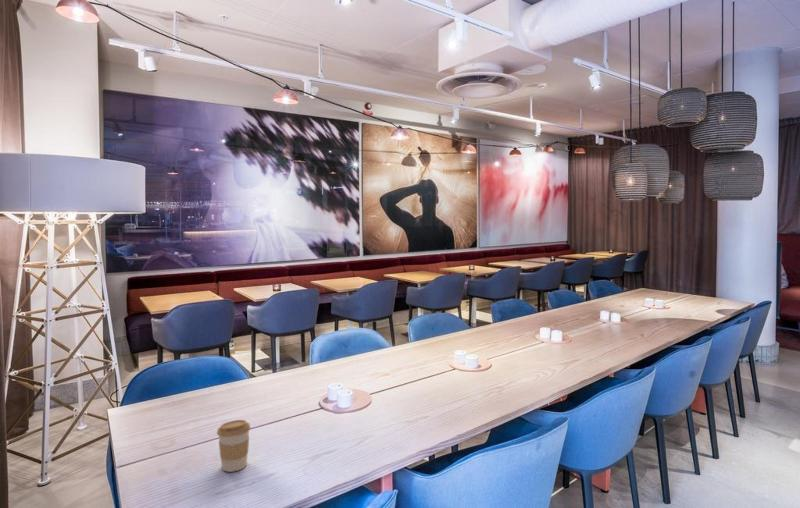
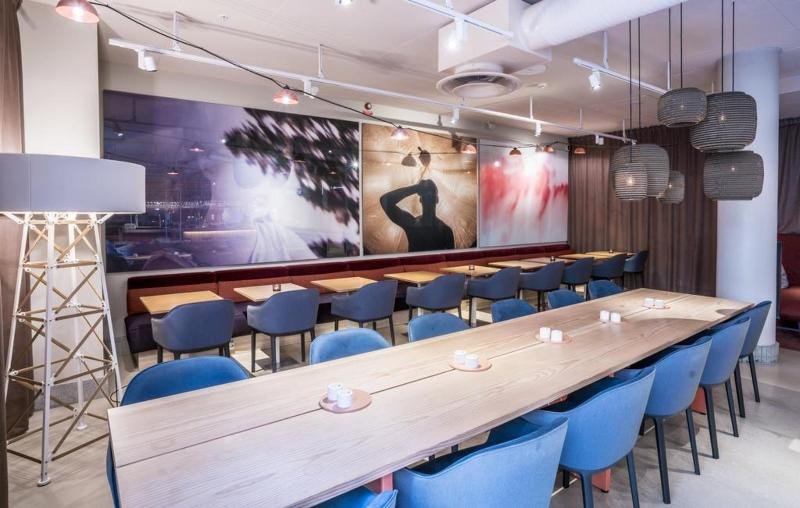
- coffee cup [216,419,251,473]
